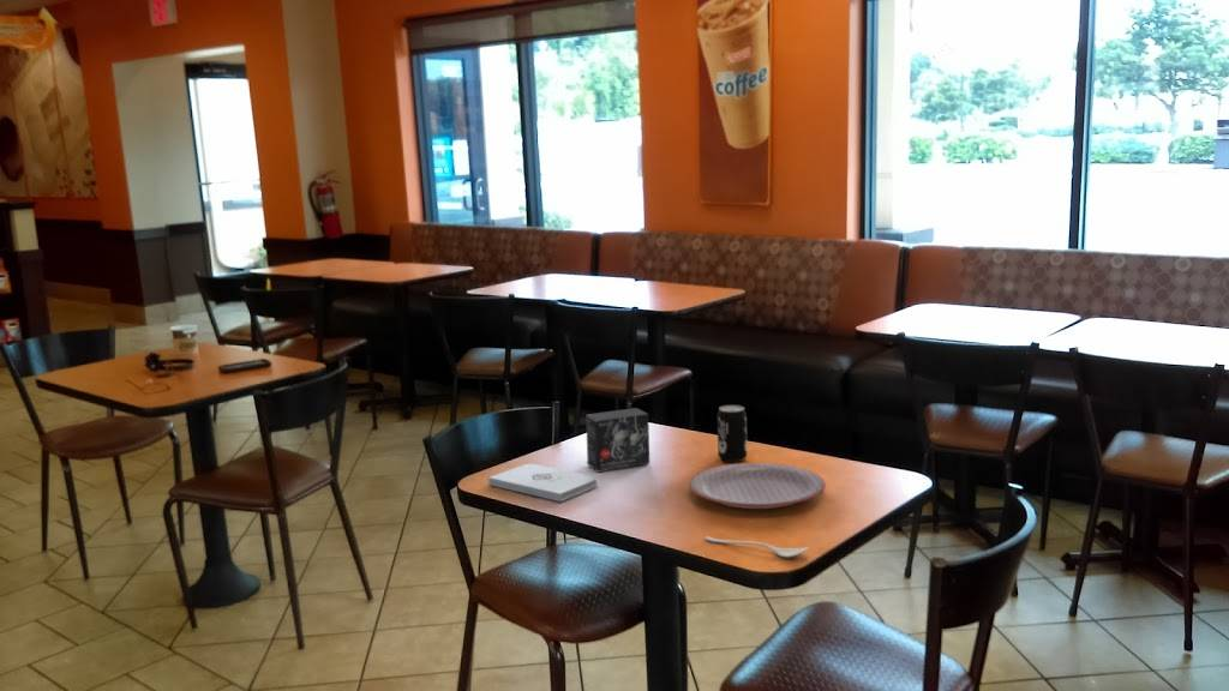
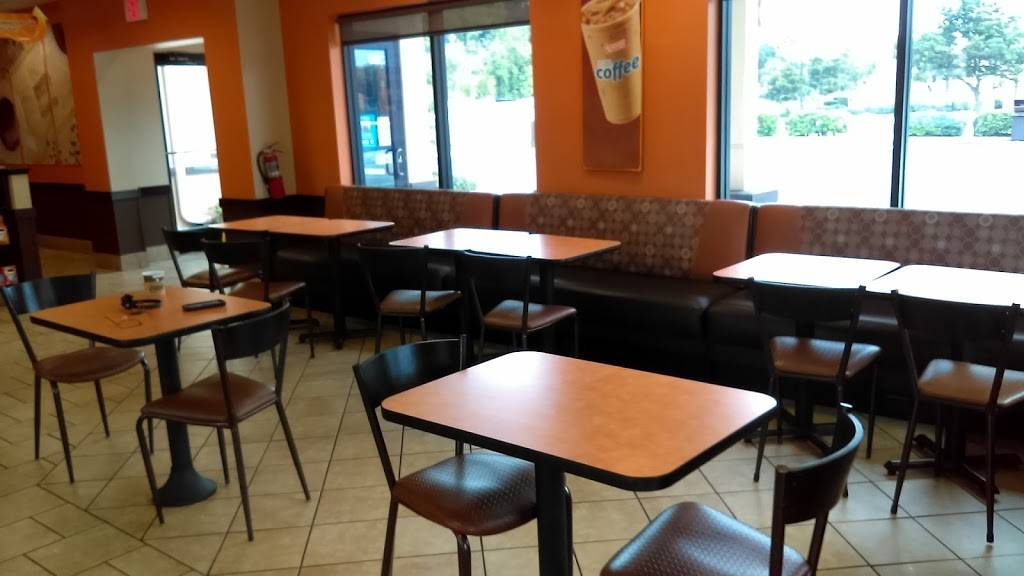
- beverage can [717,404,748,463]
- notepad [487,463,599,503]
- small box [584,407,651,473]
- plate [688,462,827,510]
- spoon [703,535,810,559]
